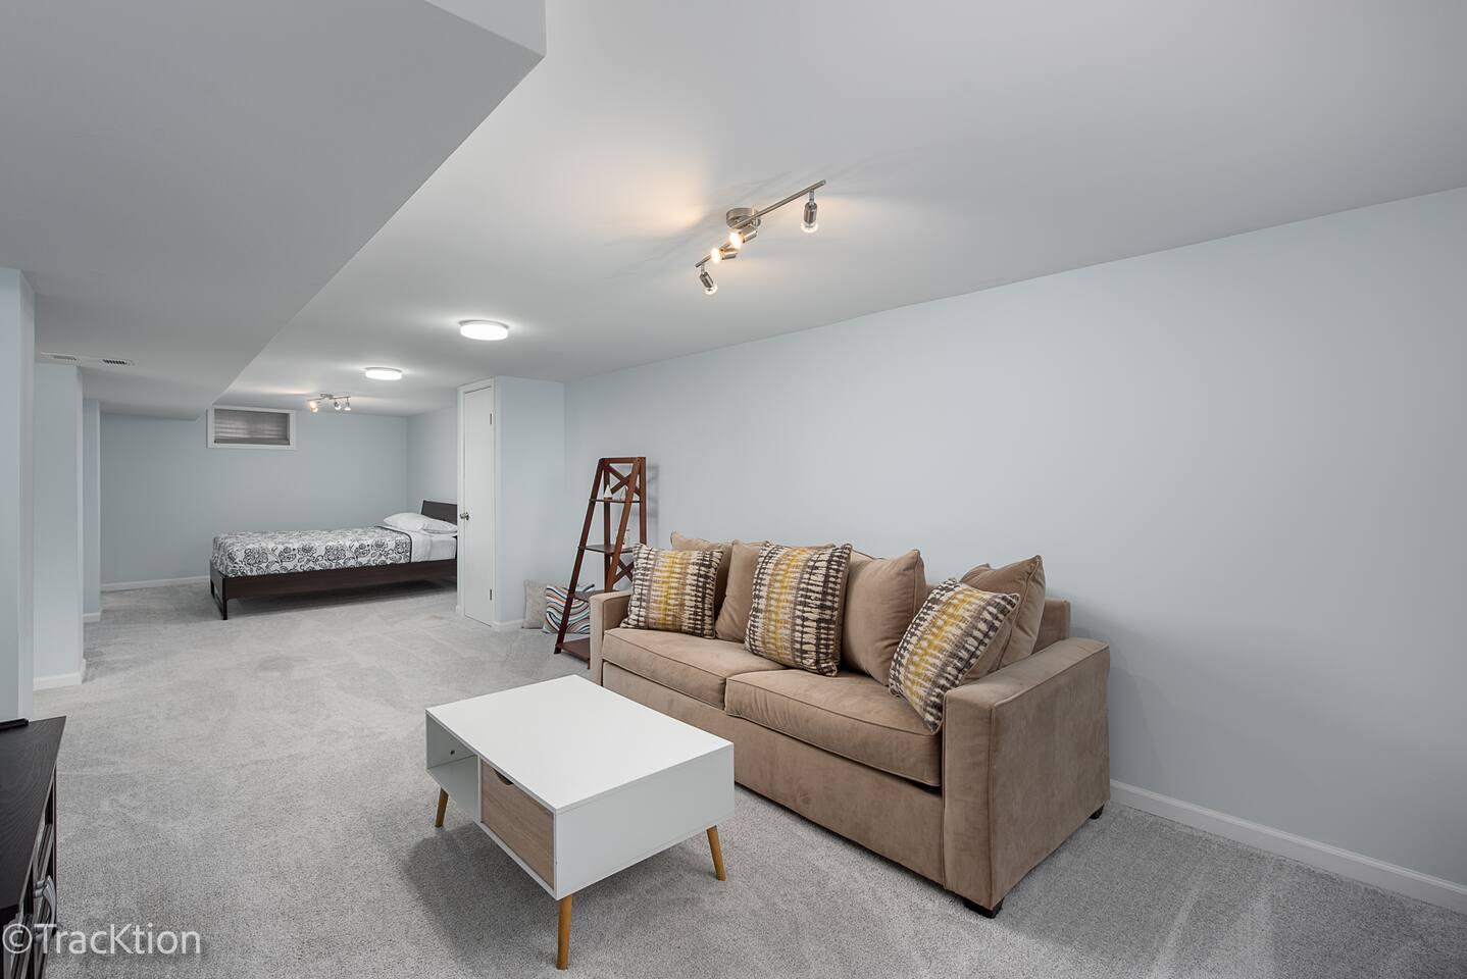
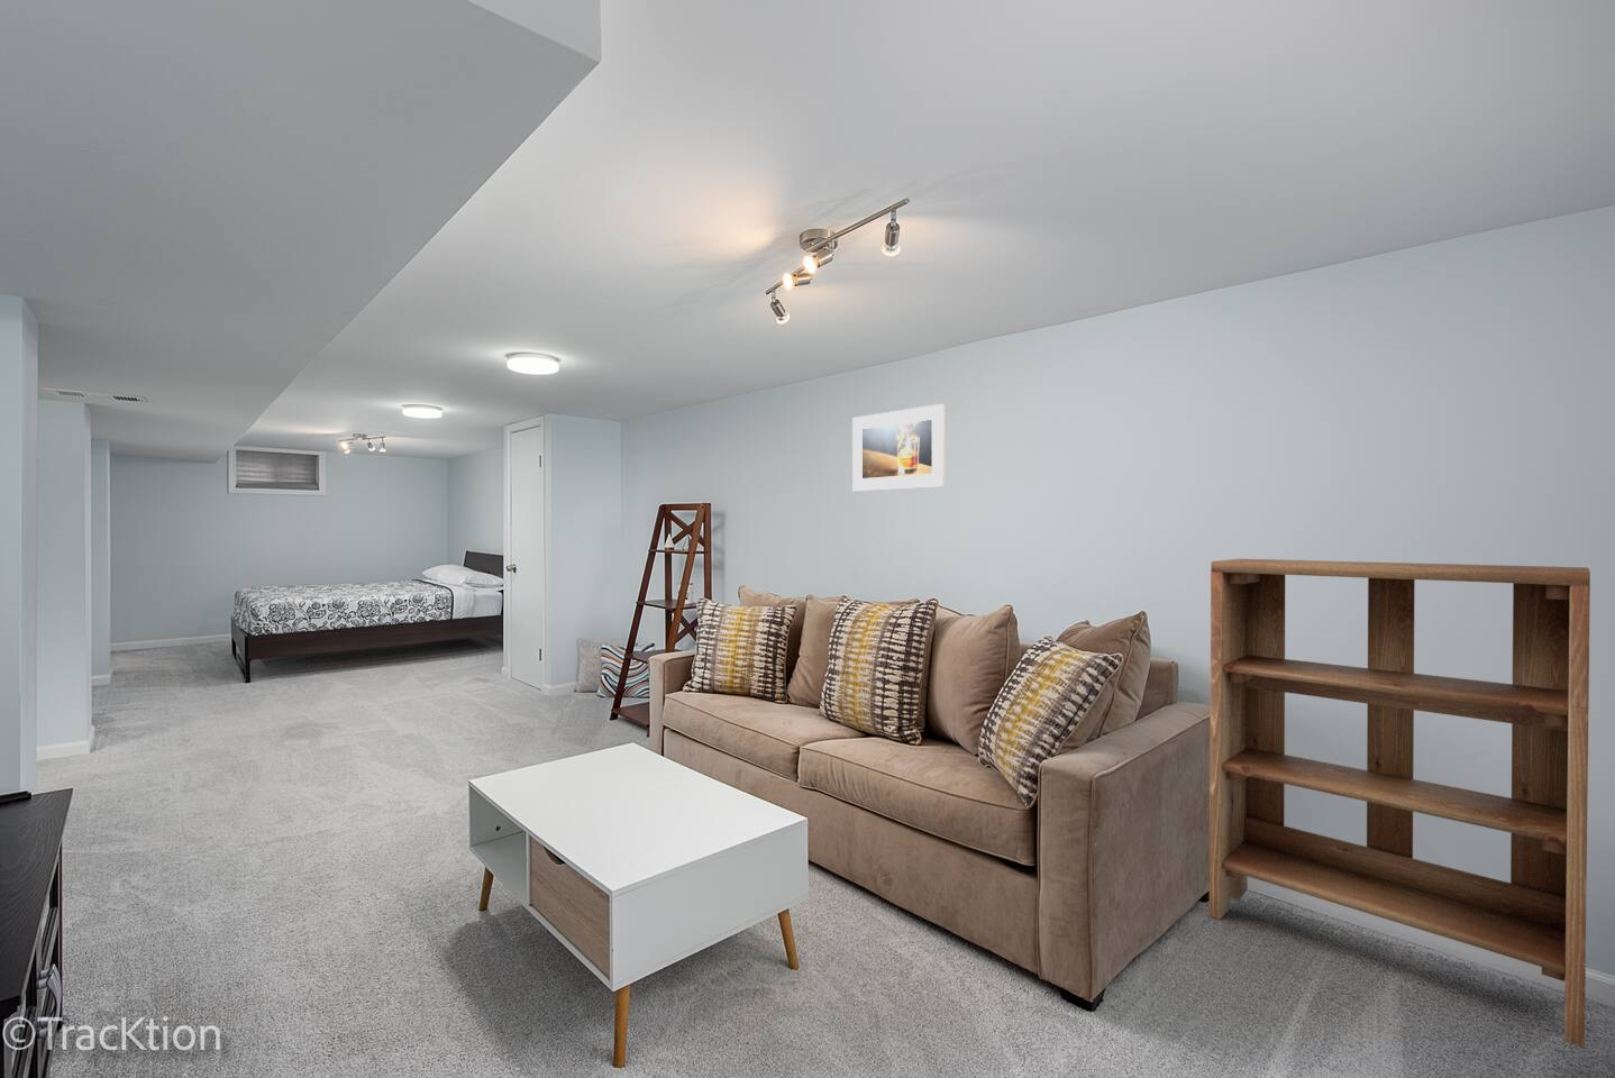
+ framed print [851,403,946,493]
+ bookshelf [1208,558,1591,1048]
